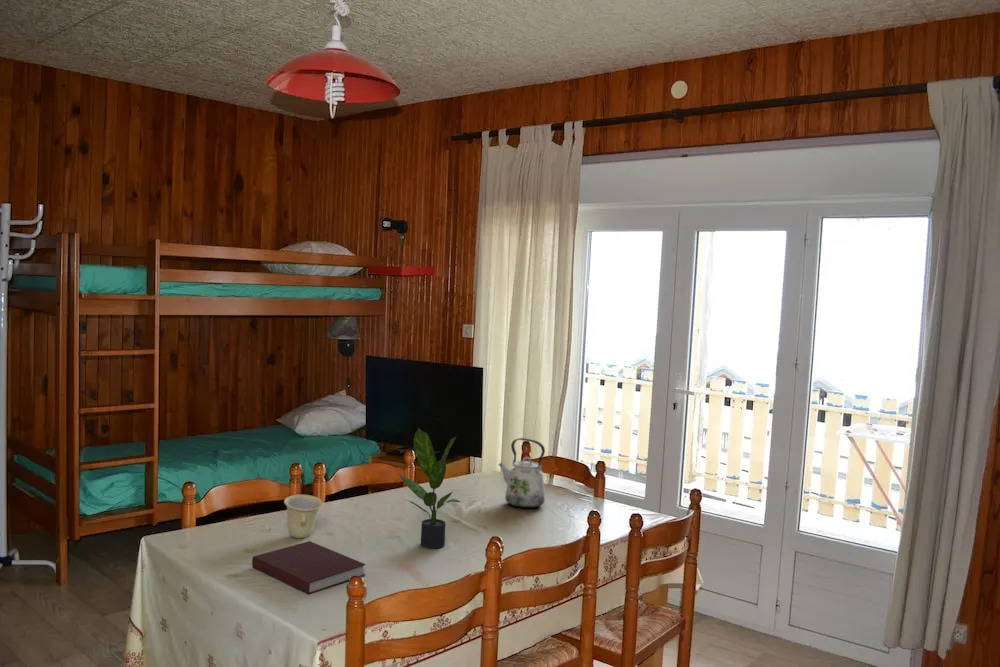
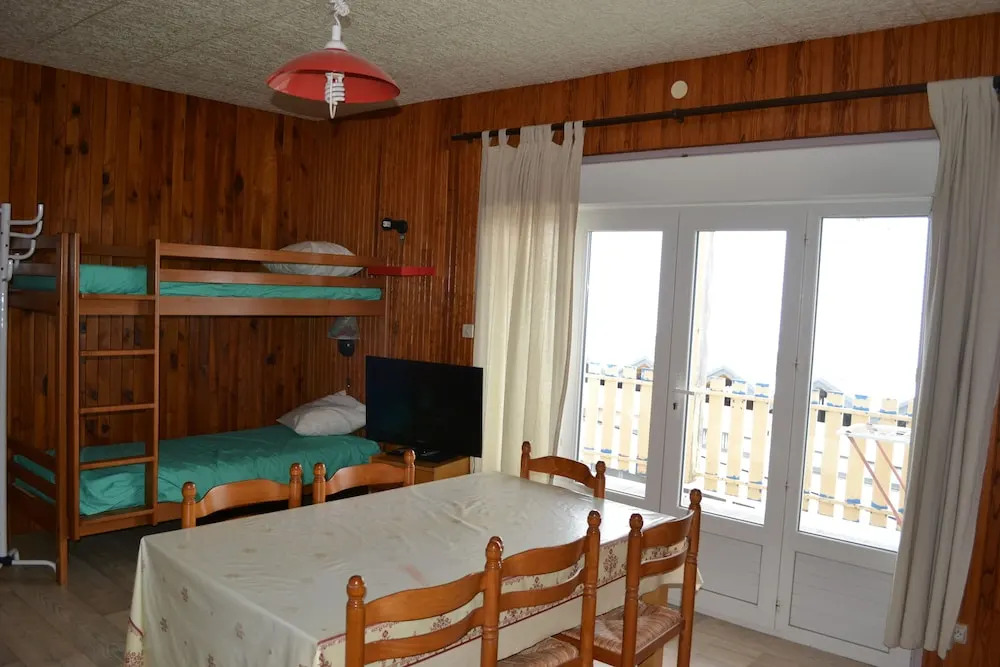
- kettle [497,437,546,509]
- cup [283,494,324,539]
- potted plant [398,427,461,550]
- notebook [251,540,367,595]
